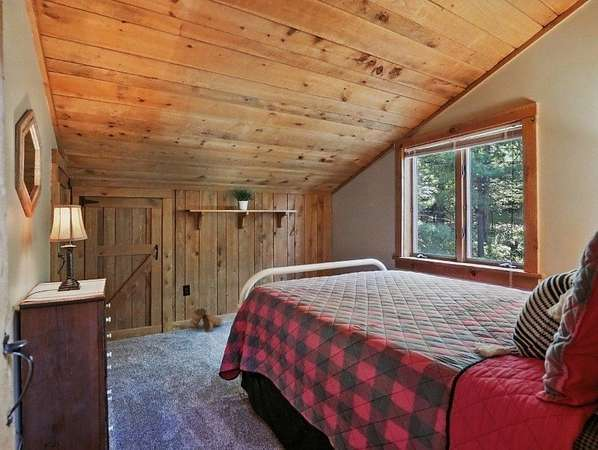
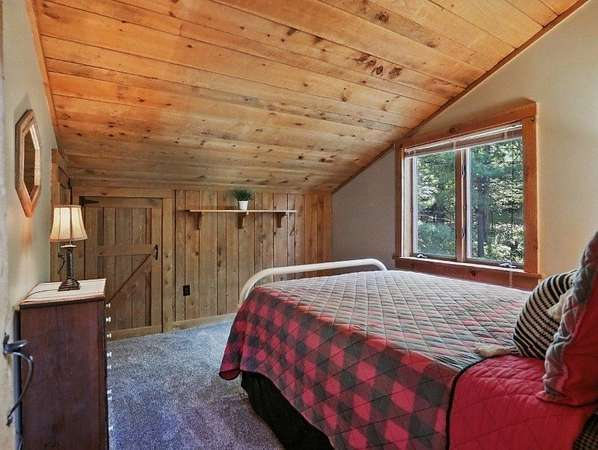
- boots [188,307,223,332]
